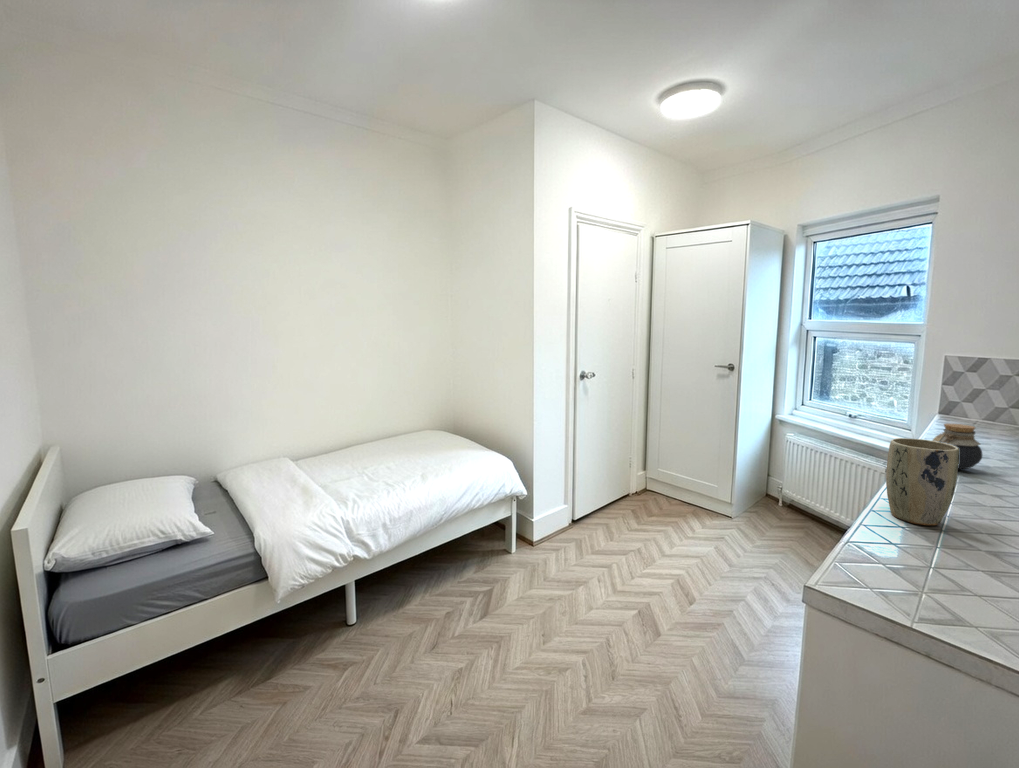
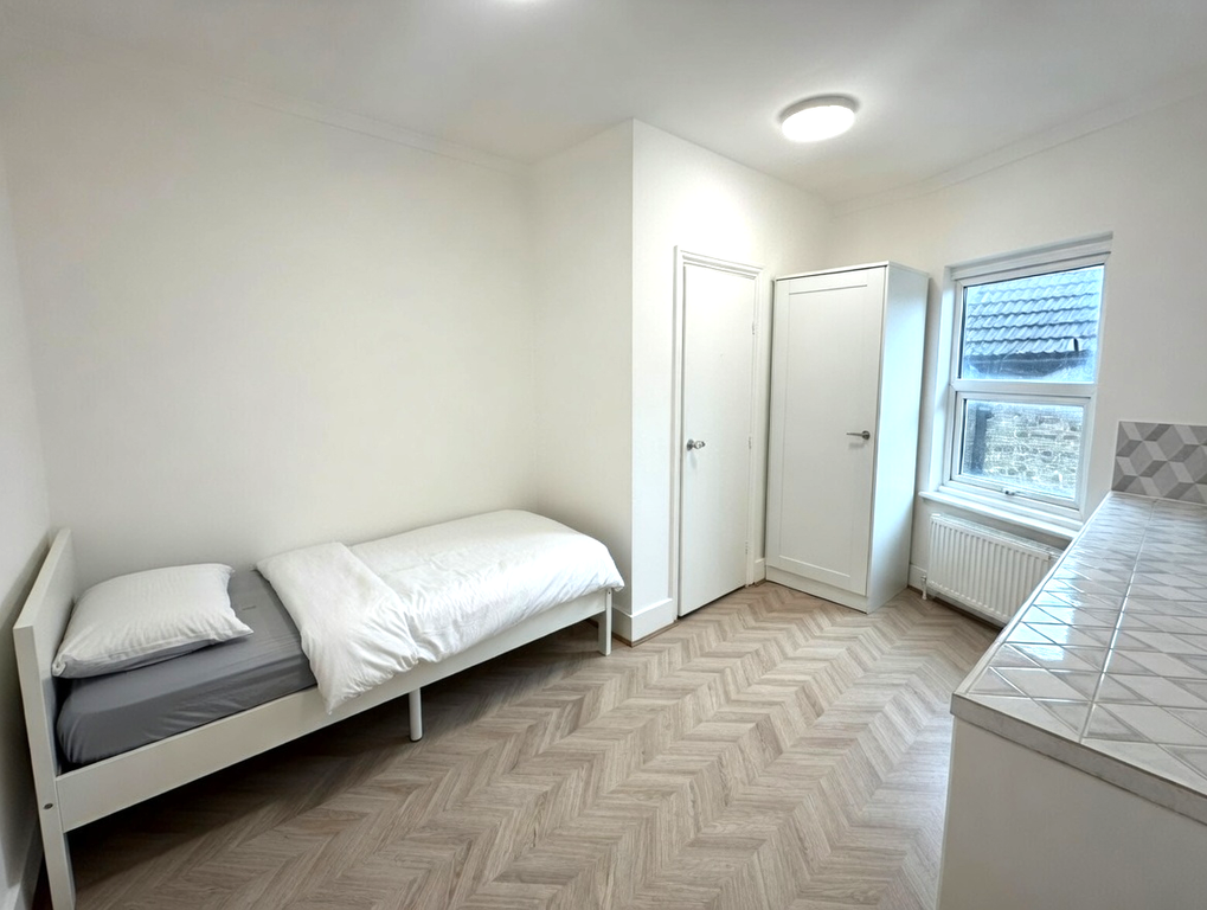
- jar [931,423,983,470]
- plant pot [885,437,959,526]
